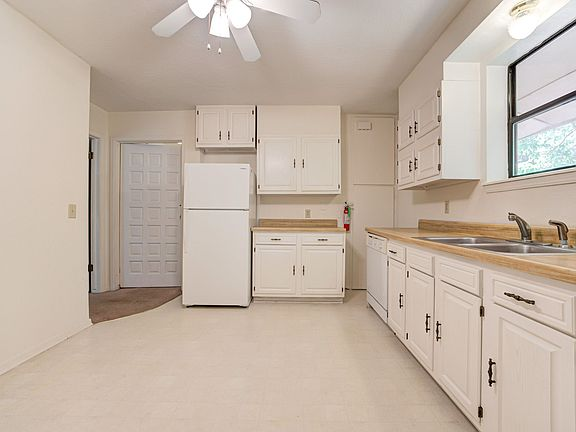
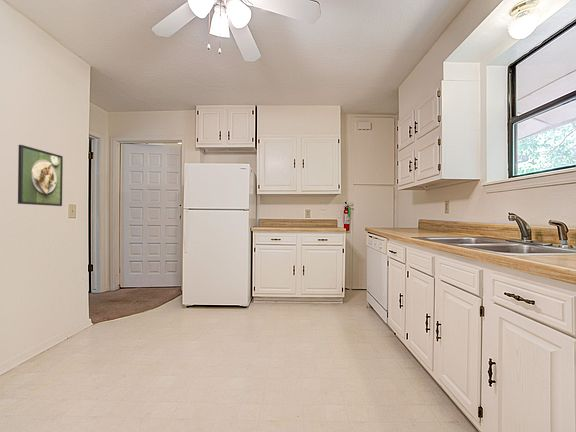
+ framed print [17,144,64,207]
